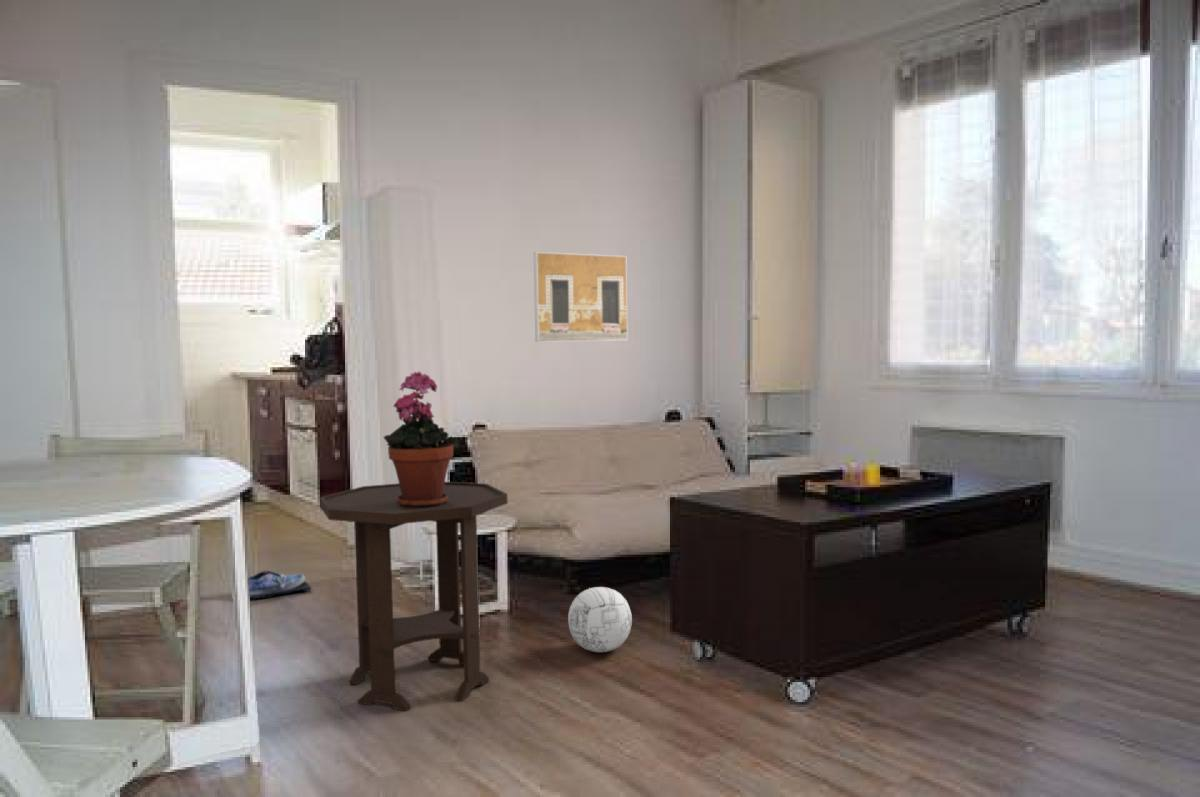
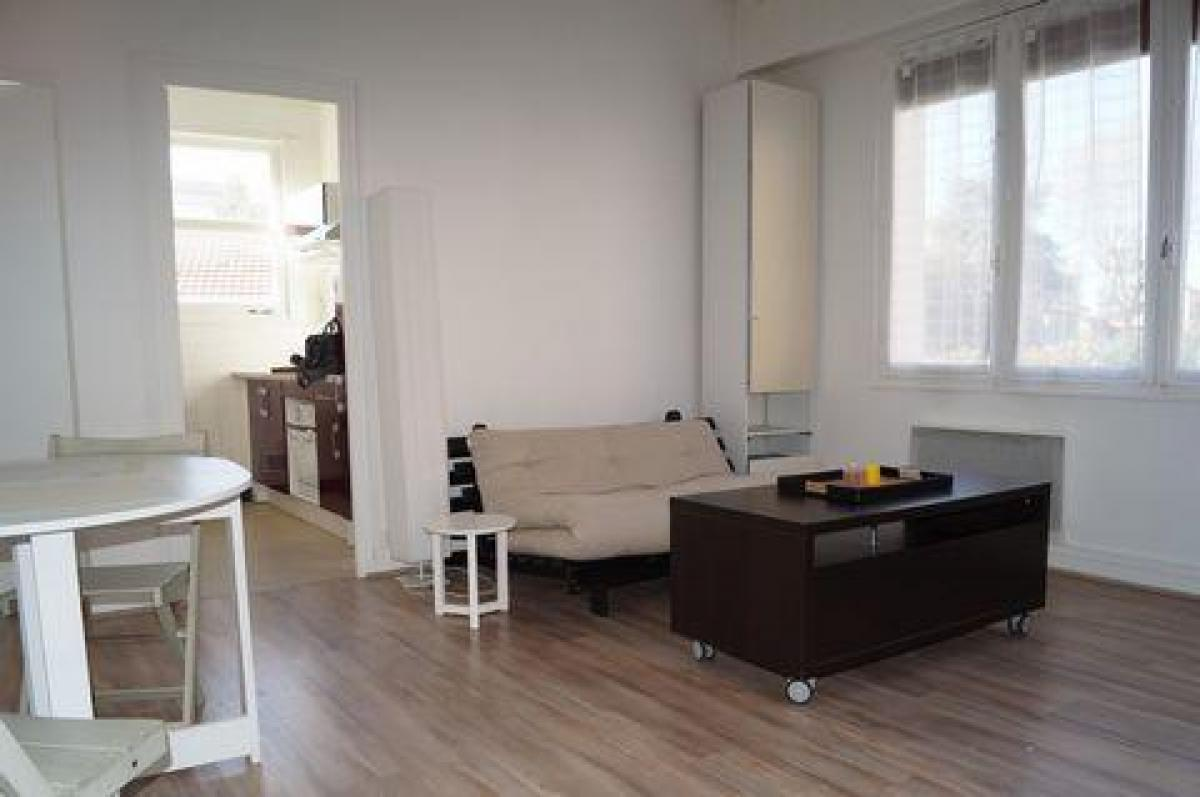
- potted plant [383,370,460,508]
- side table [319,481,509,712]
- ball [567,586,633,653]
- shoe [247,569,312,600]
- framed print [533,251,629,343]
